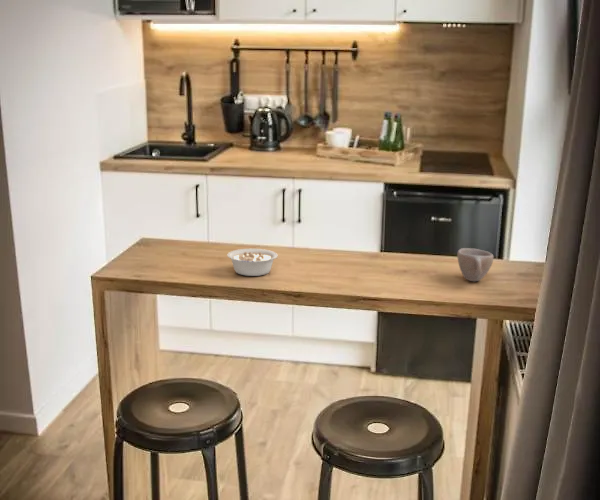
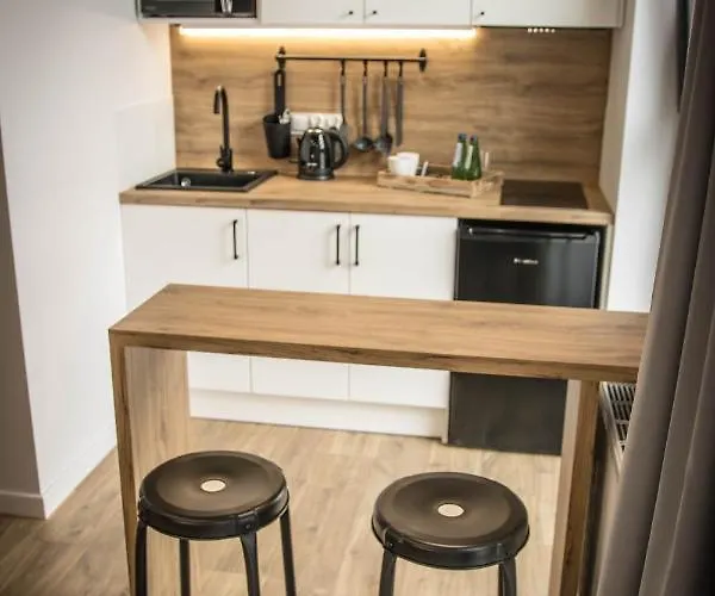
- cup [456,247,494,282]
- legume [226,248,279,277]
